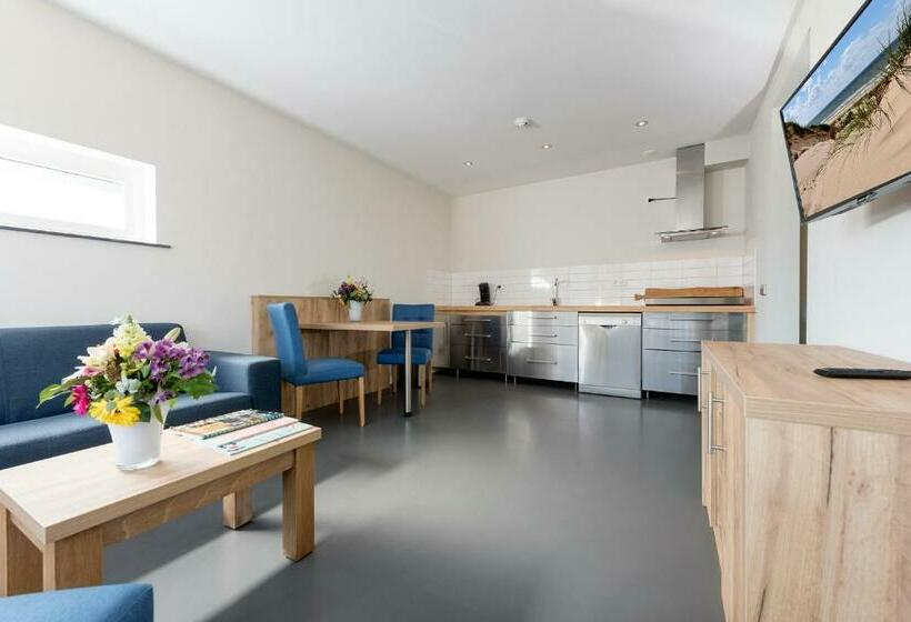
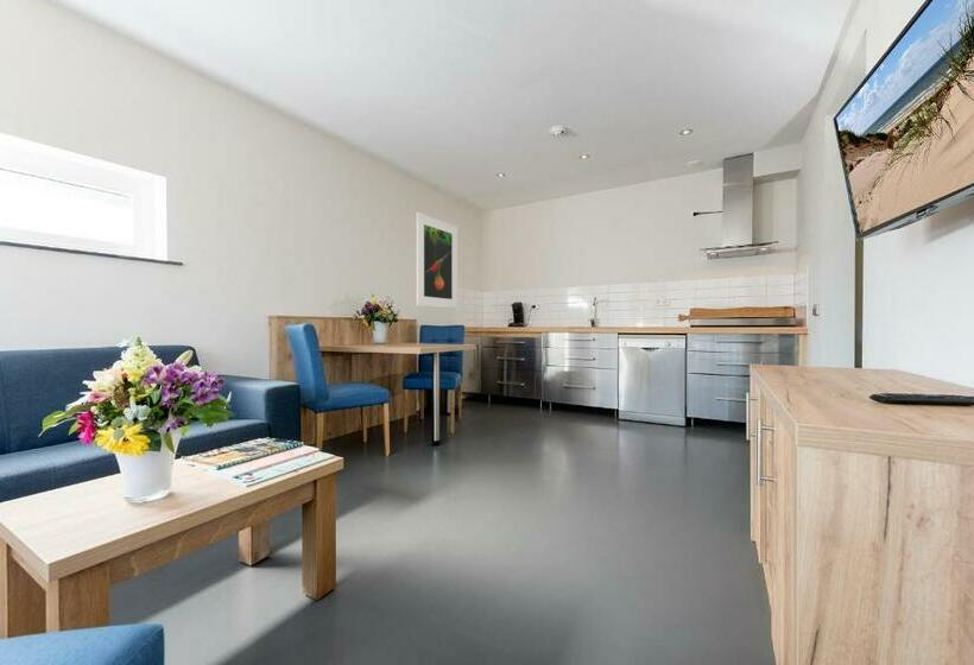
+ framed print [416,211,458,310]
